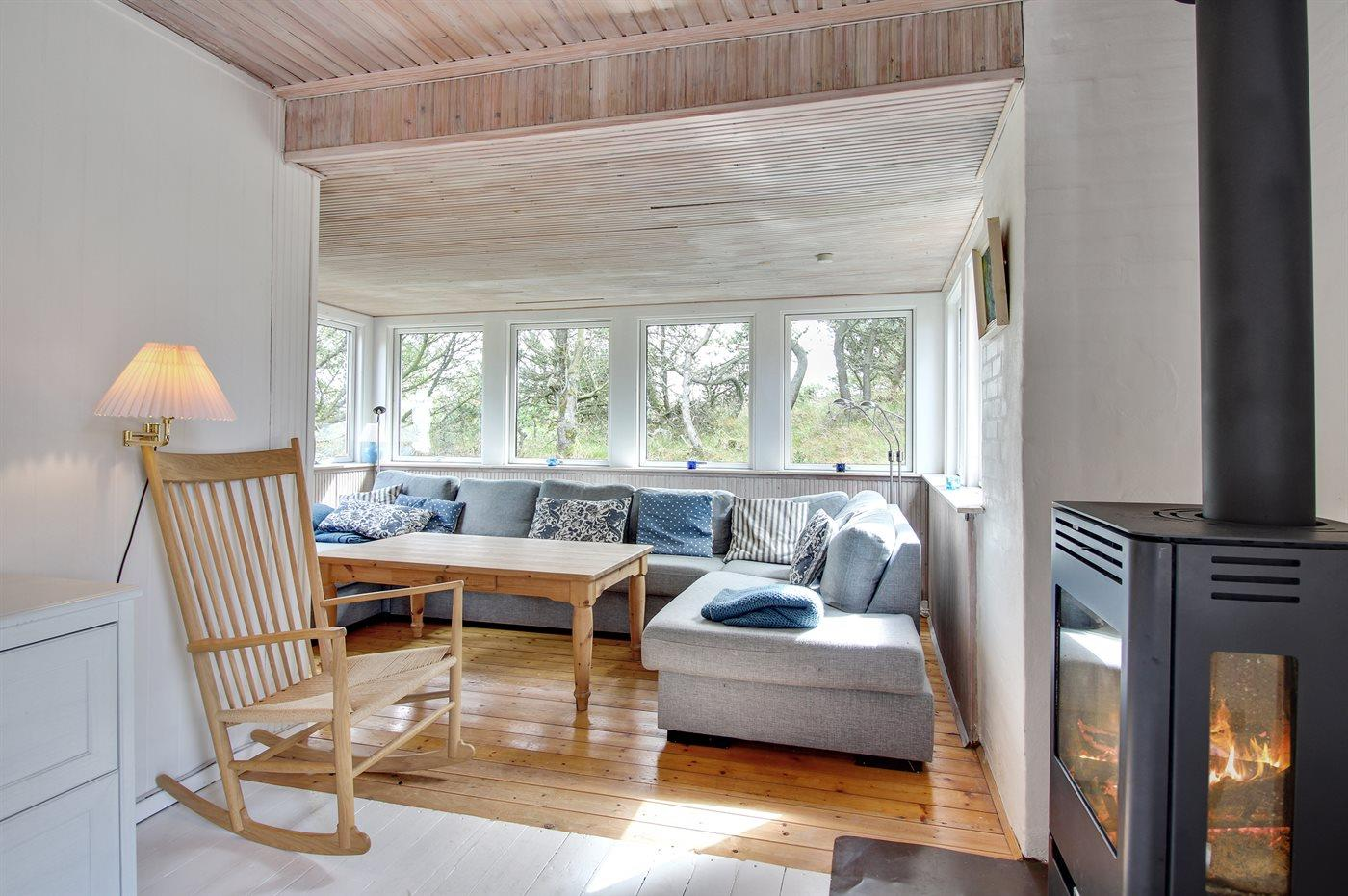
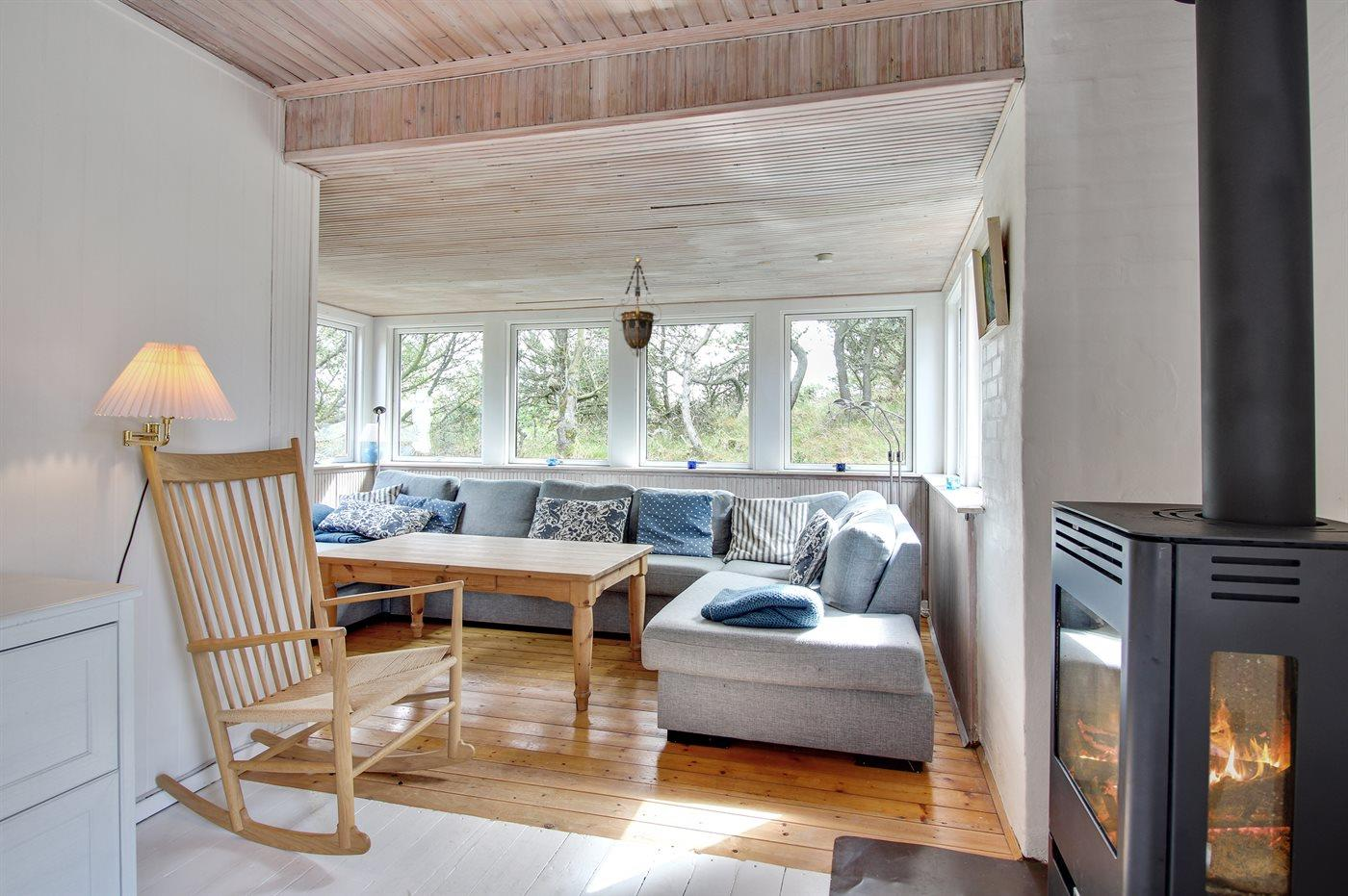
+ hanging lantern [612,253,662,358]
